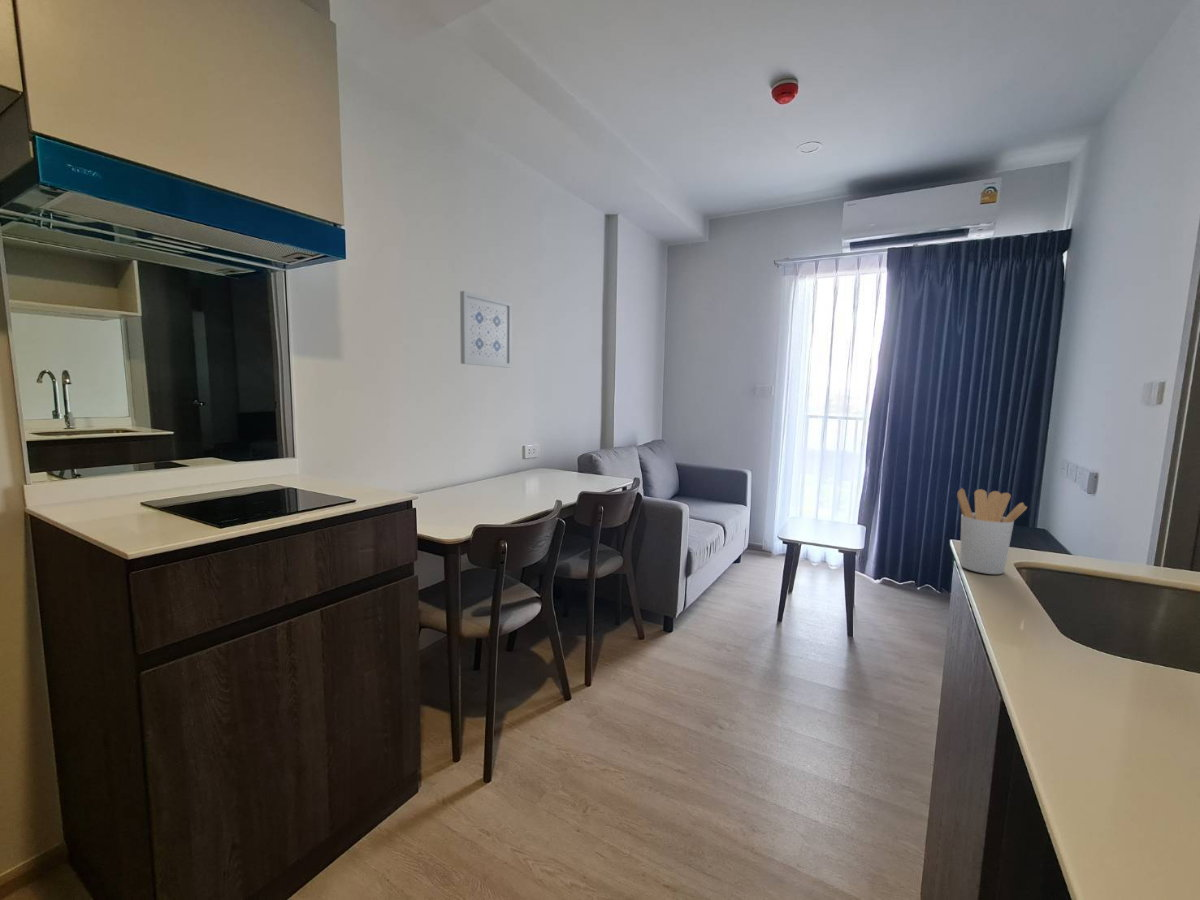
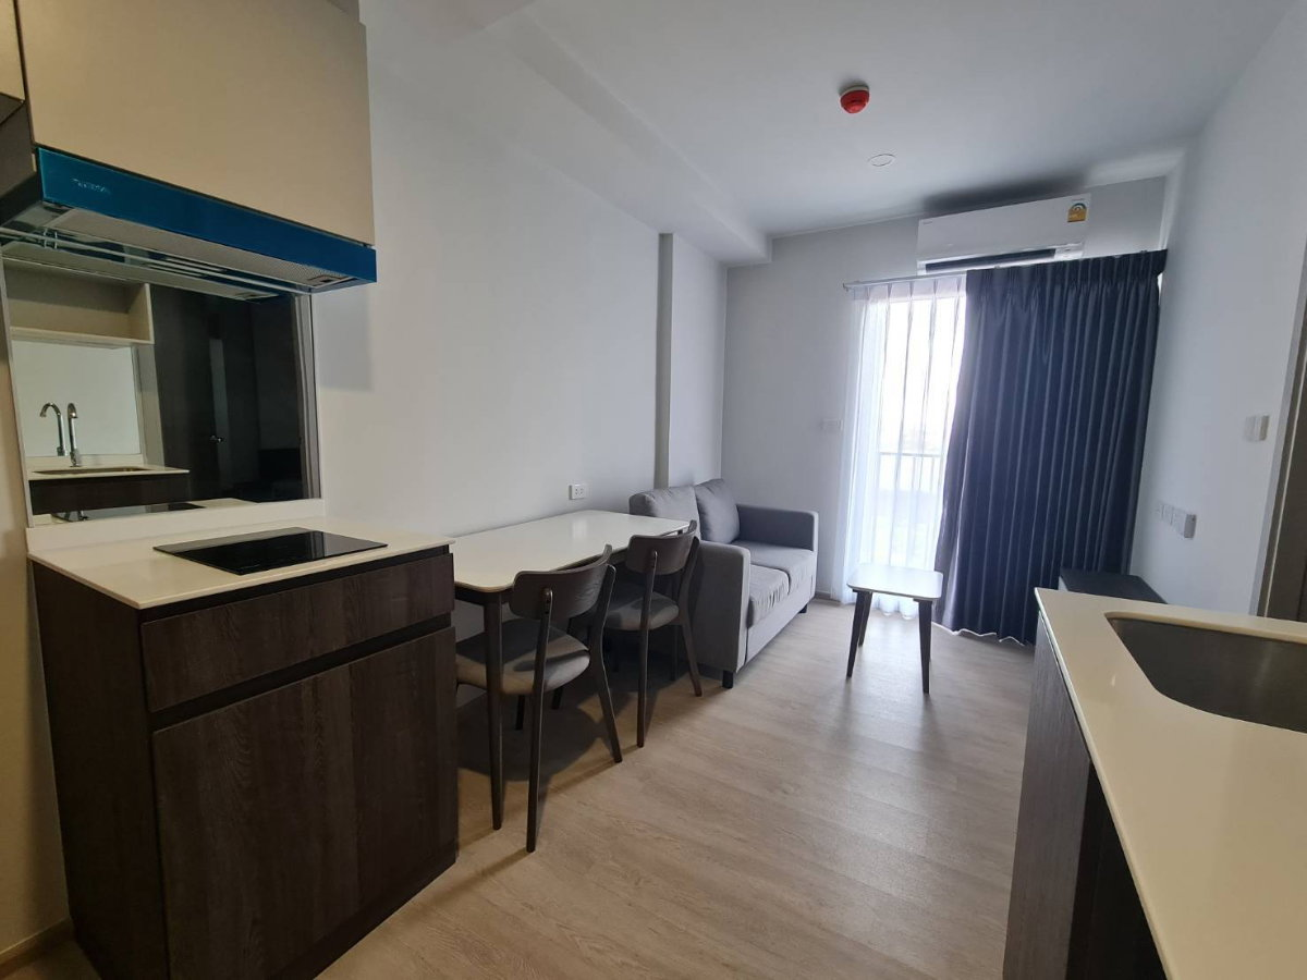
- utensil holder [956,487,1028,575]
- wall art [459,290,513,369]
